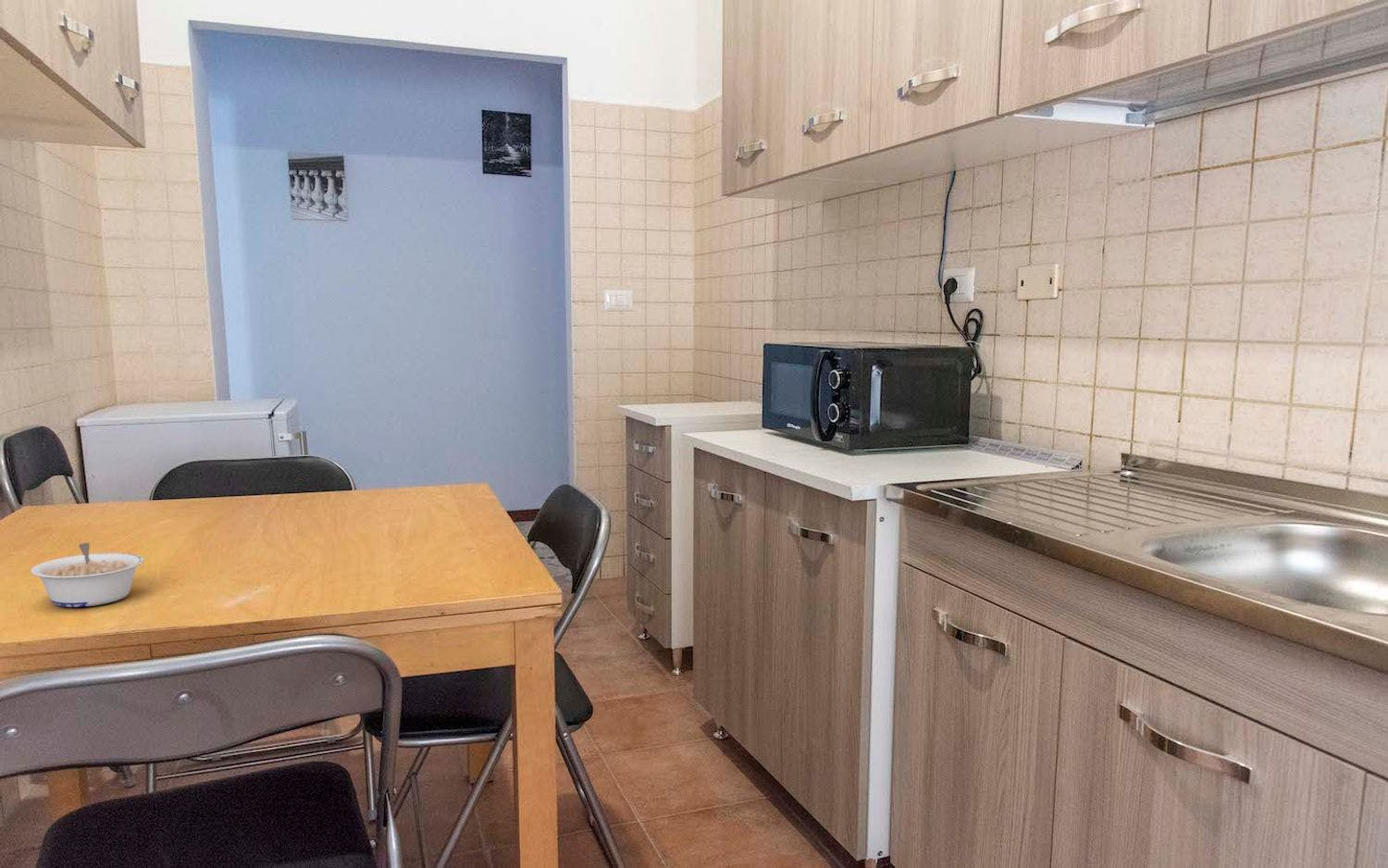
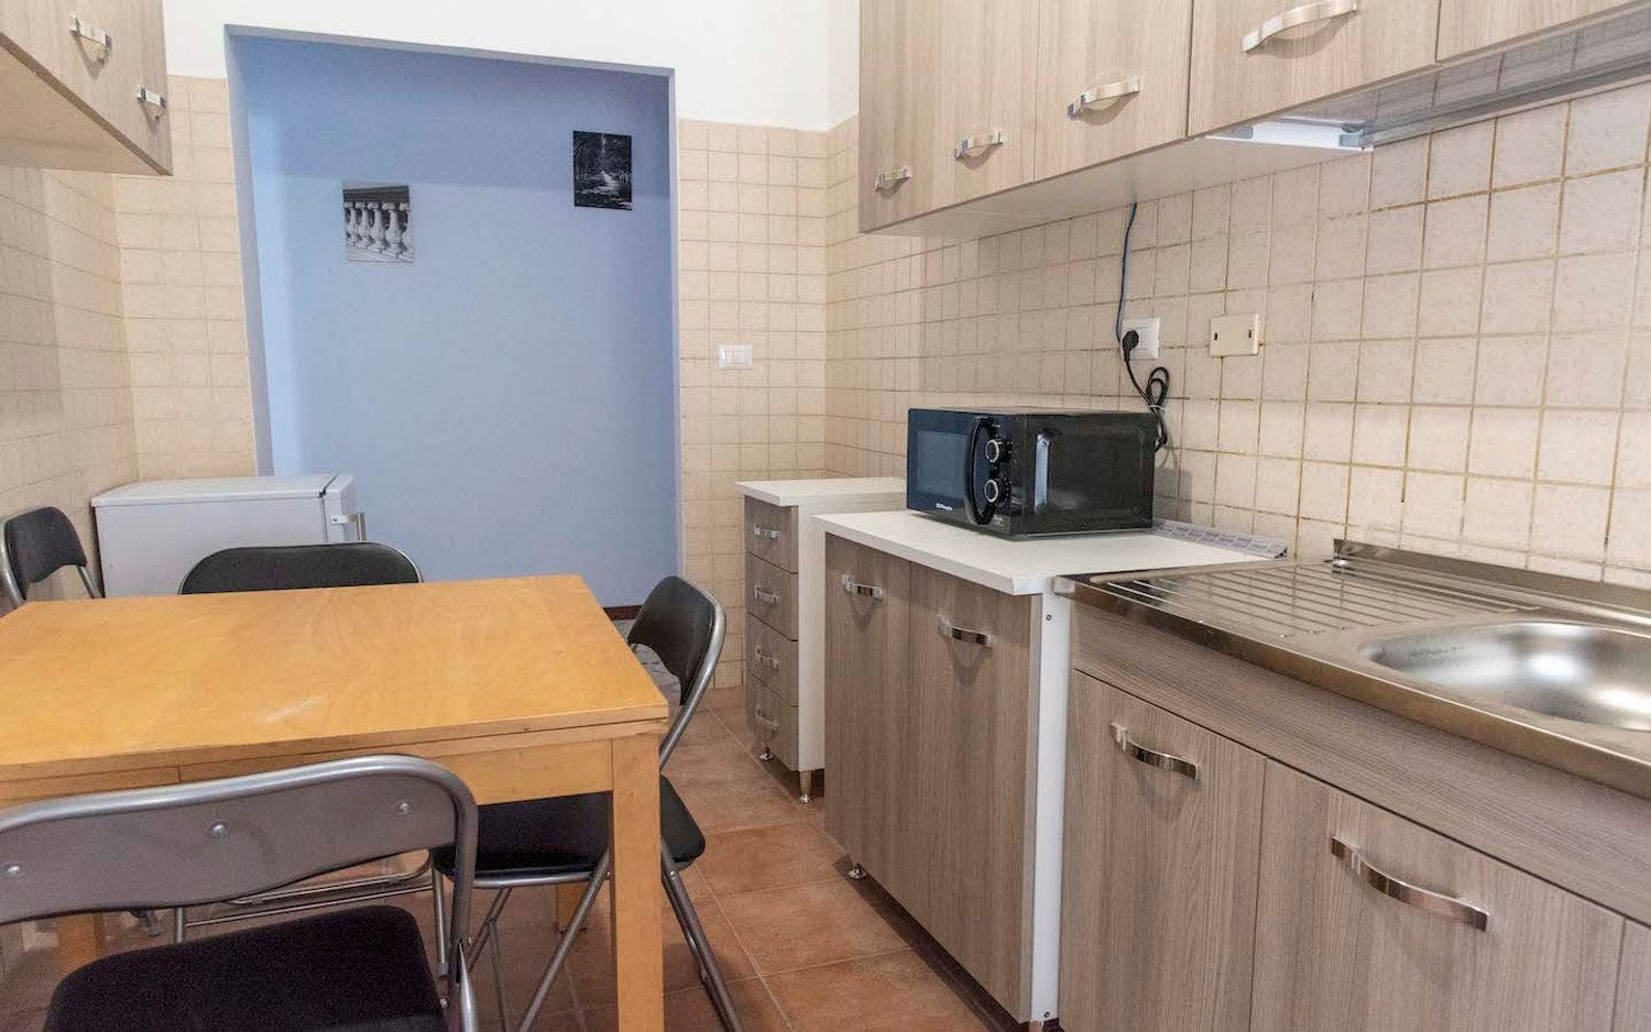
- legume [31,542,144,608]
